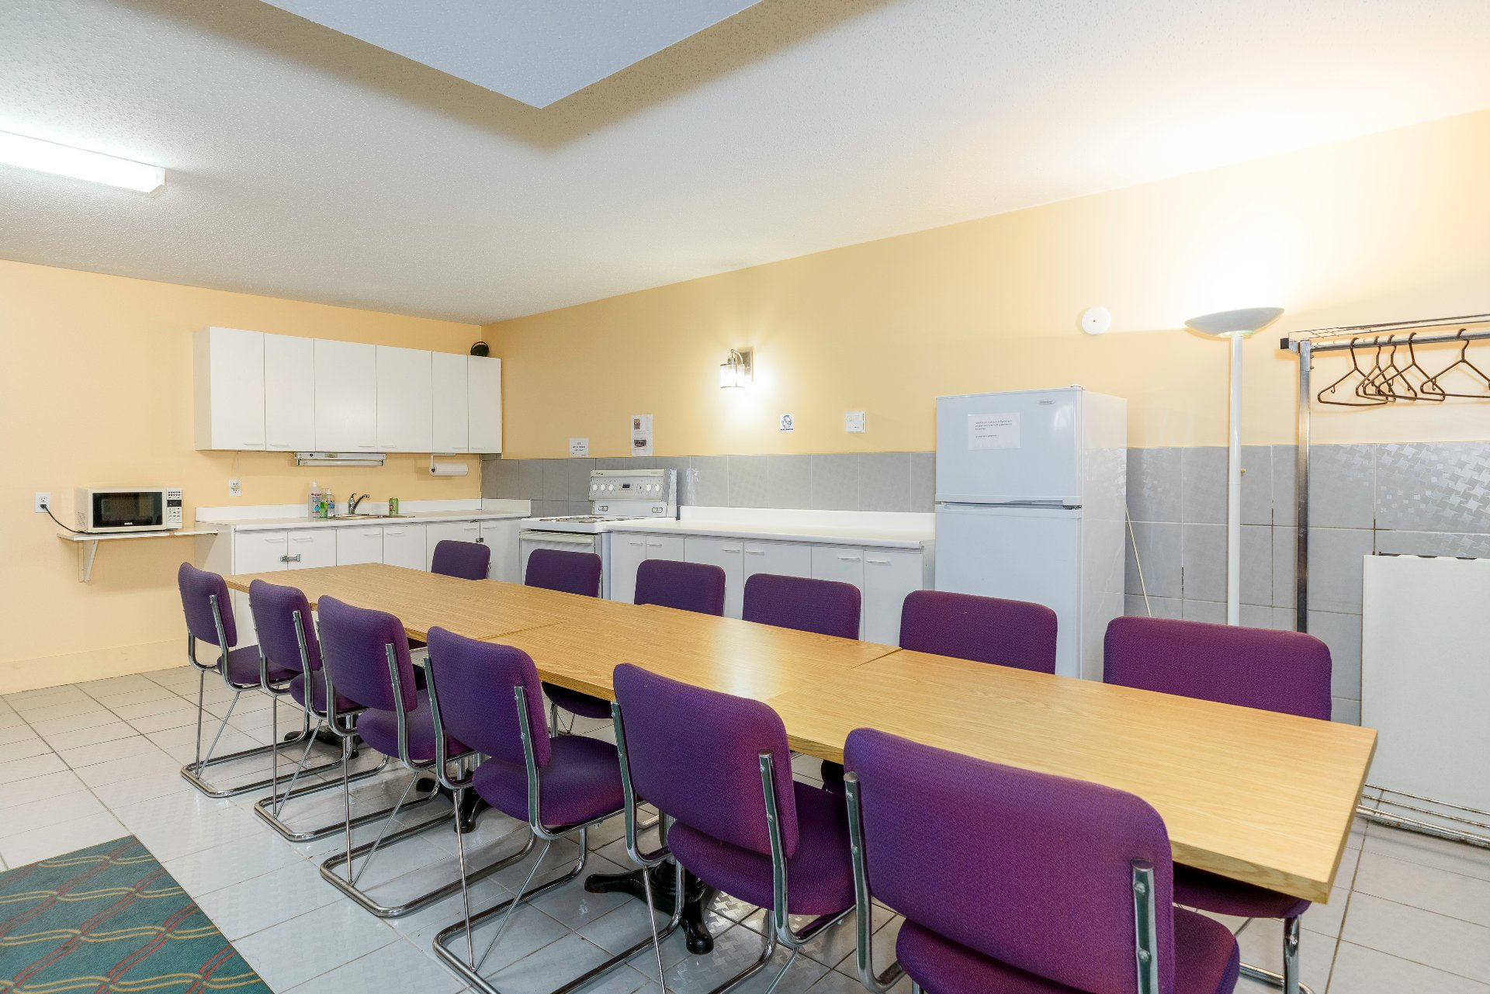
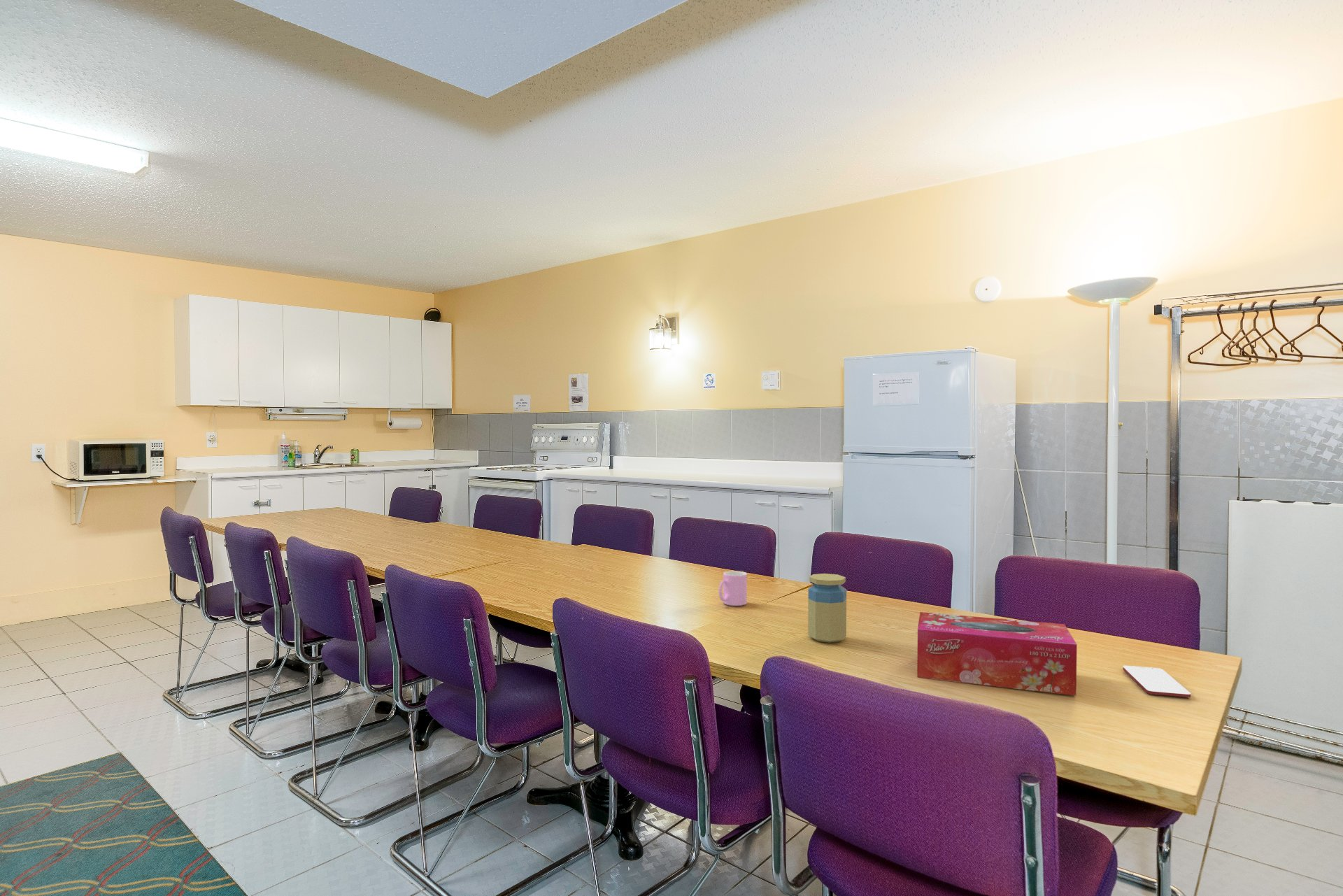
+ tissue box [916,611,1077,696]
+ smartphone [1123,665,1191,698]
+ jar [807,573,847,643]
+ cup [718,571,748,606]
